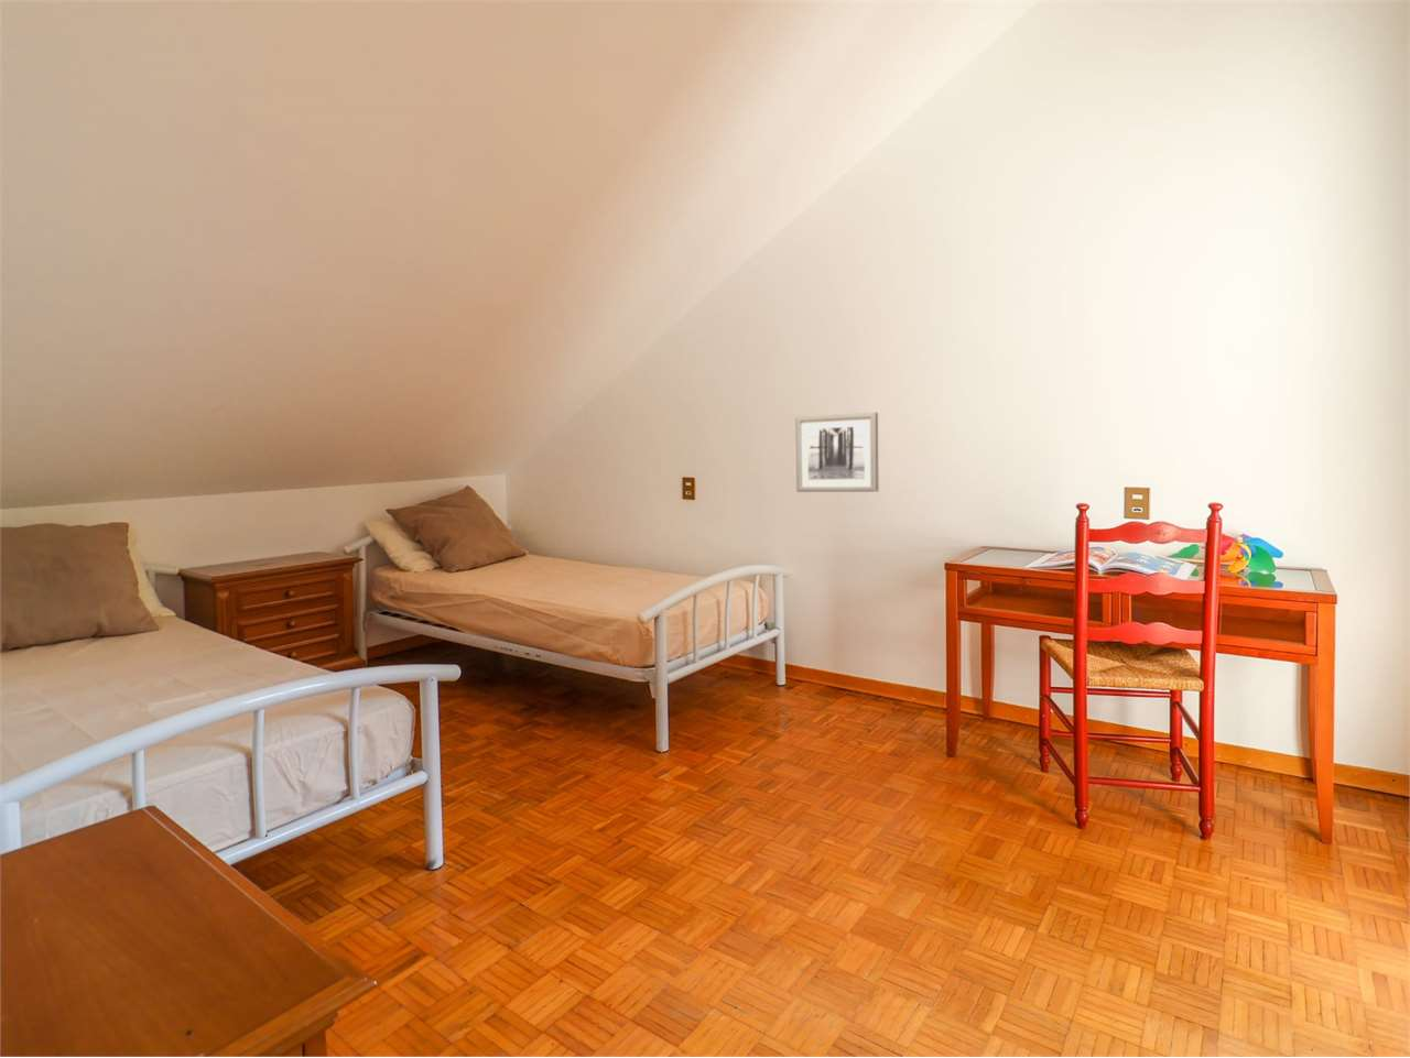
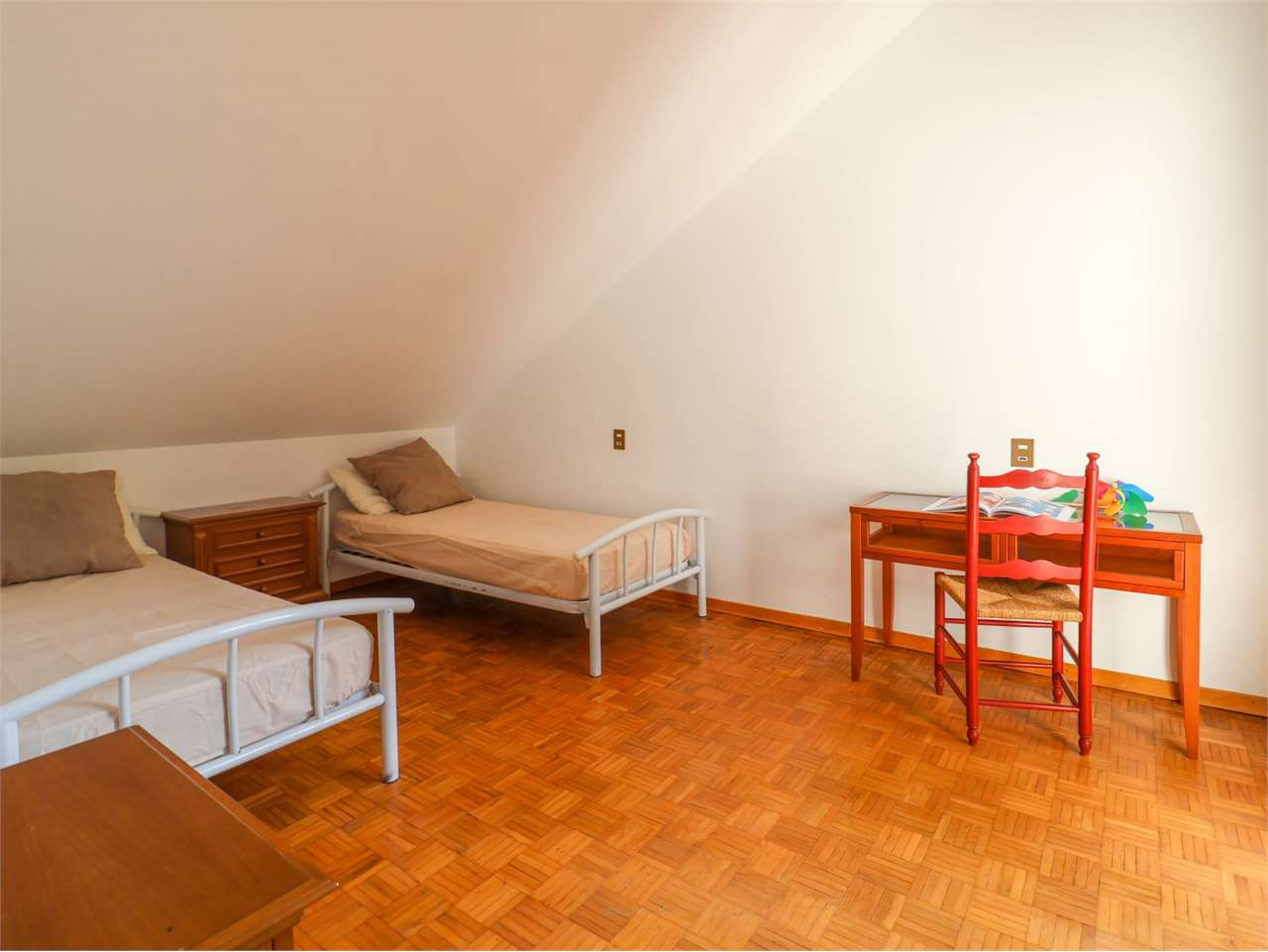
- wall art [794,411,880,493]
